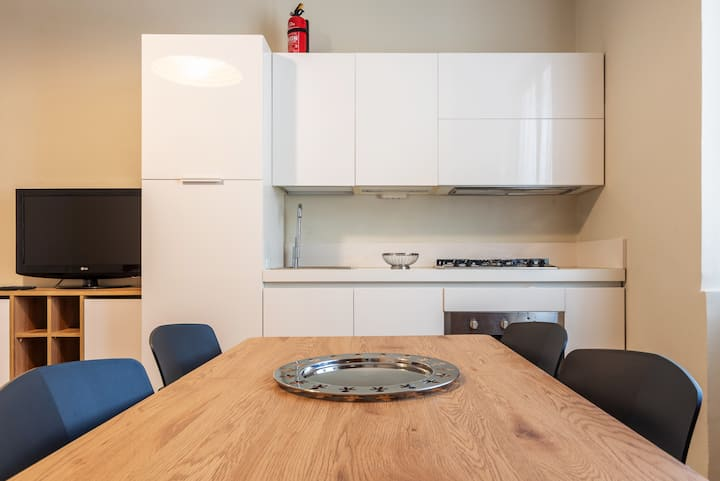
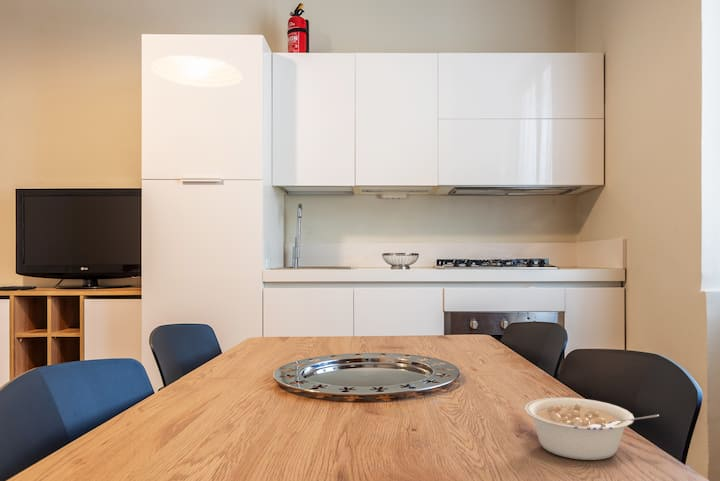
+ legume [524,397,660,461]
